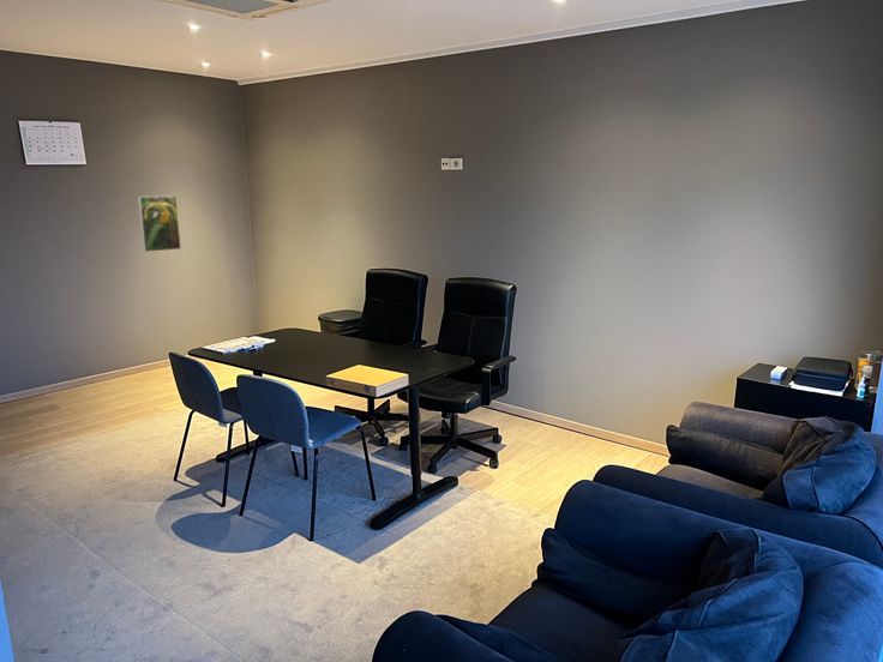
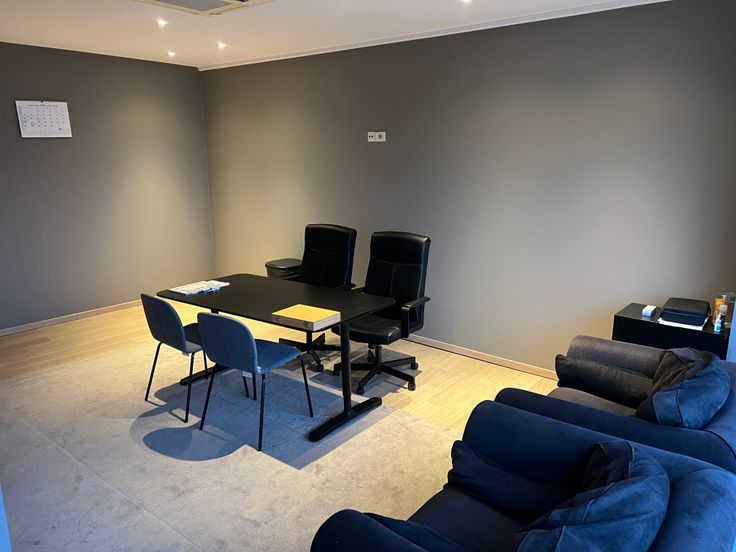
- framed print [137,194,182,253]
